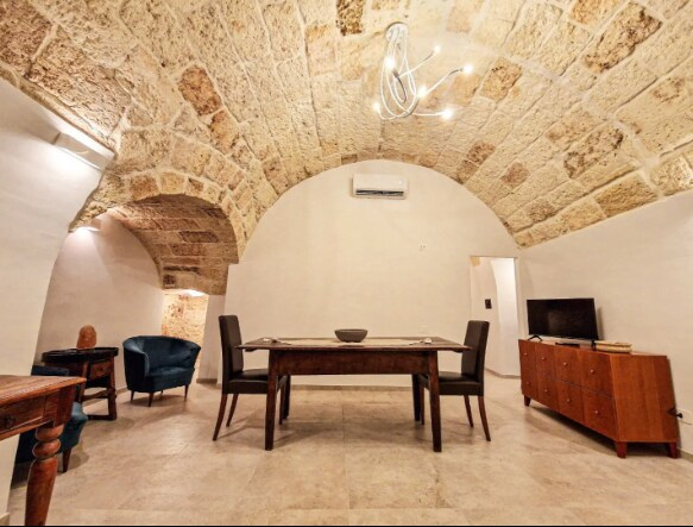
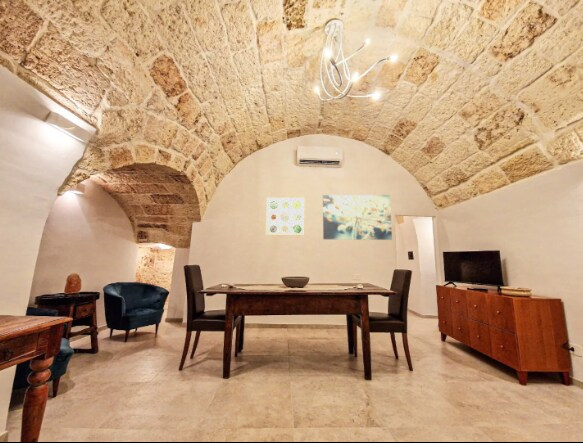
+ wall art [265,196,306,237]
+ wall art [322,194,393,241]
